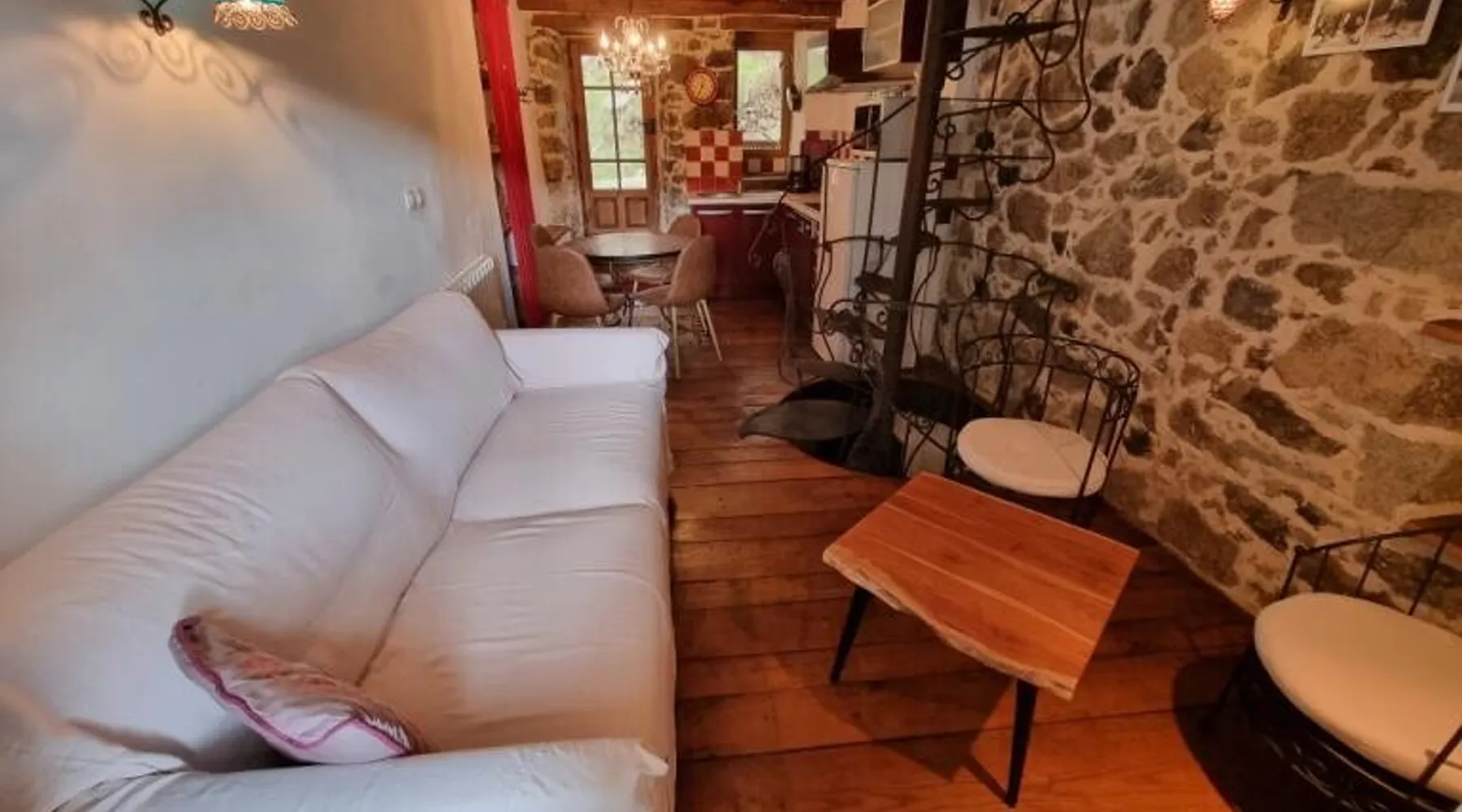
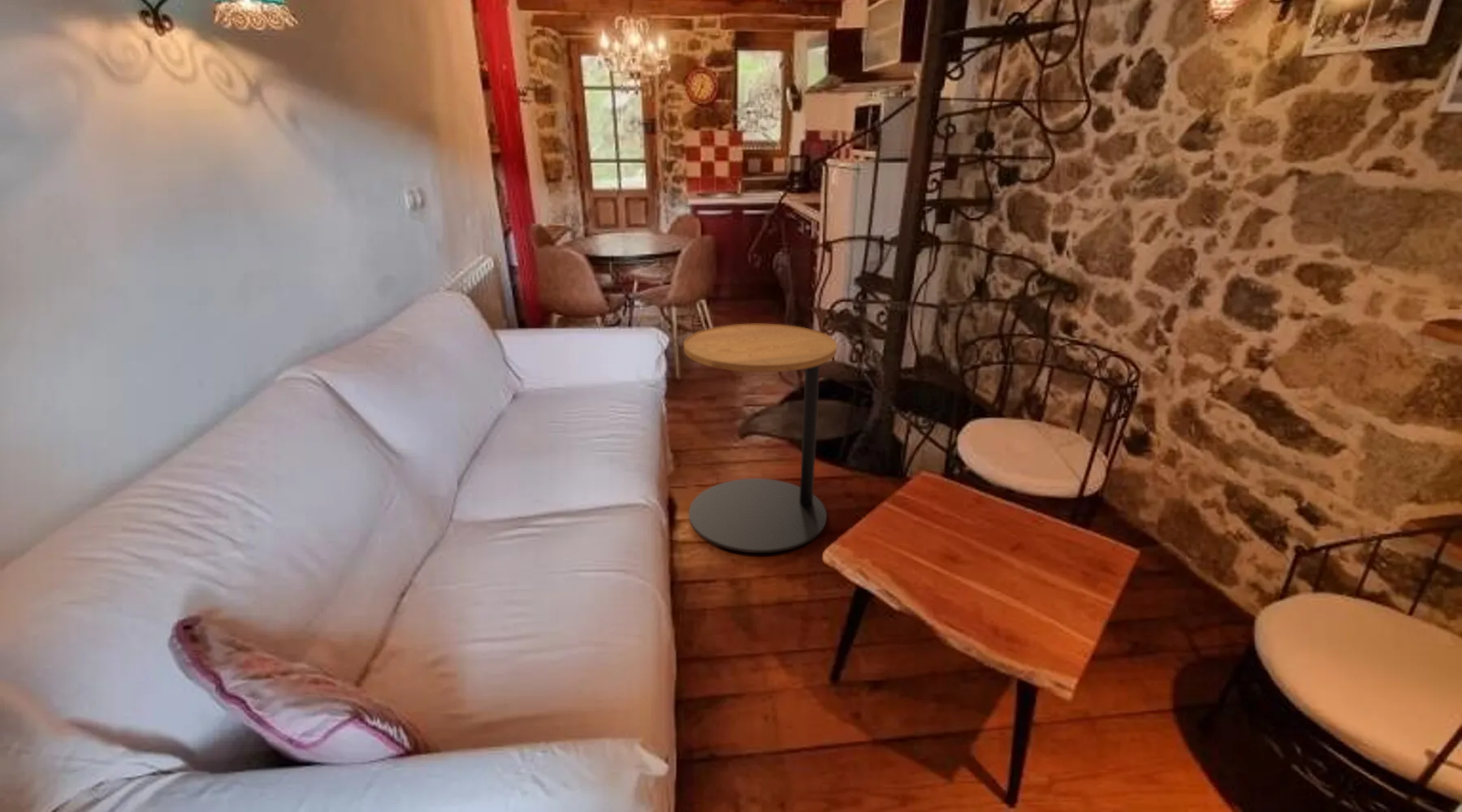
+ side table [683,323,838,554]
